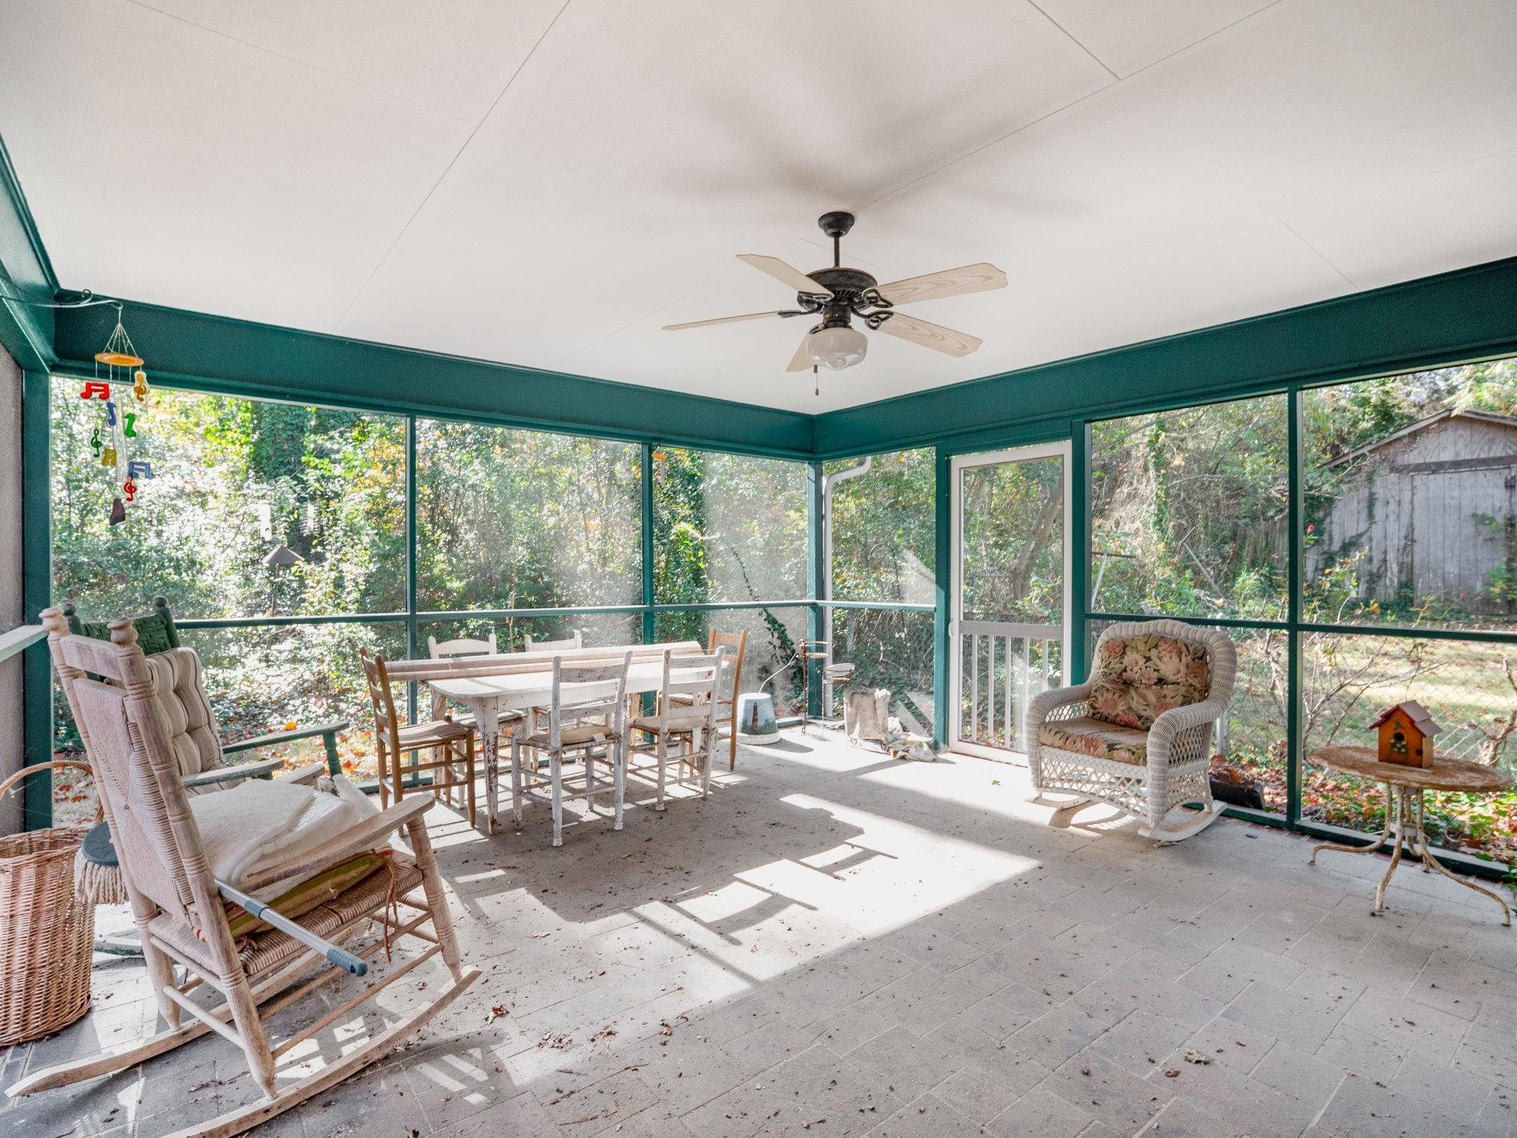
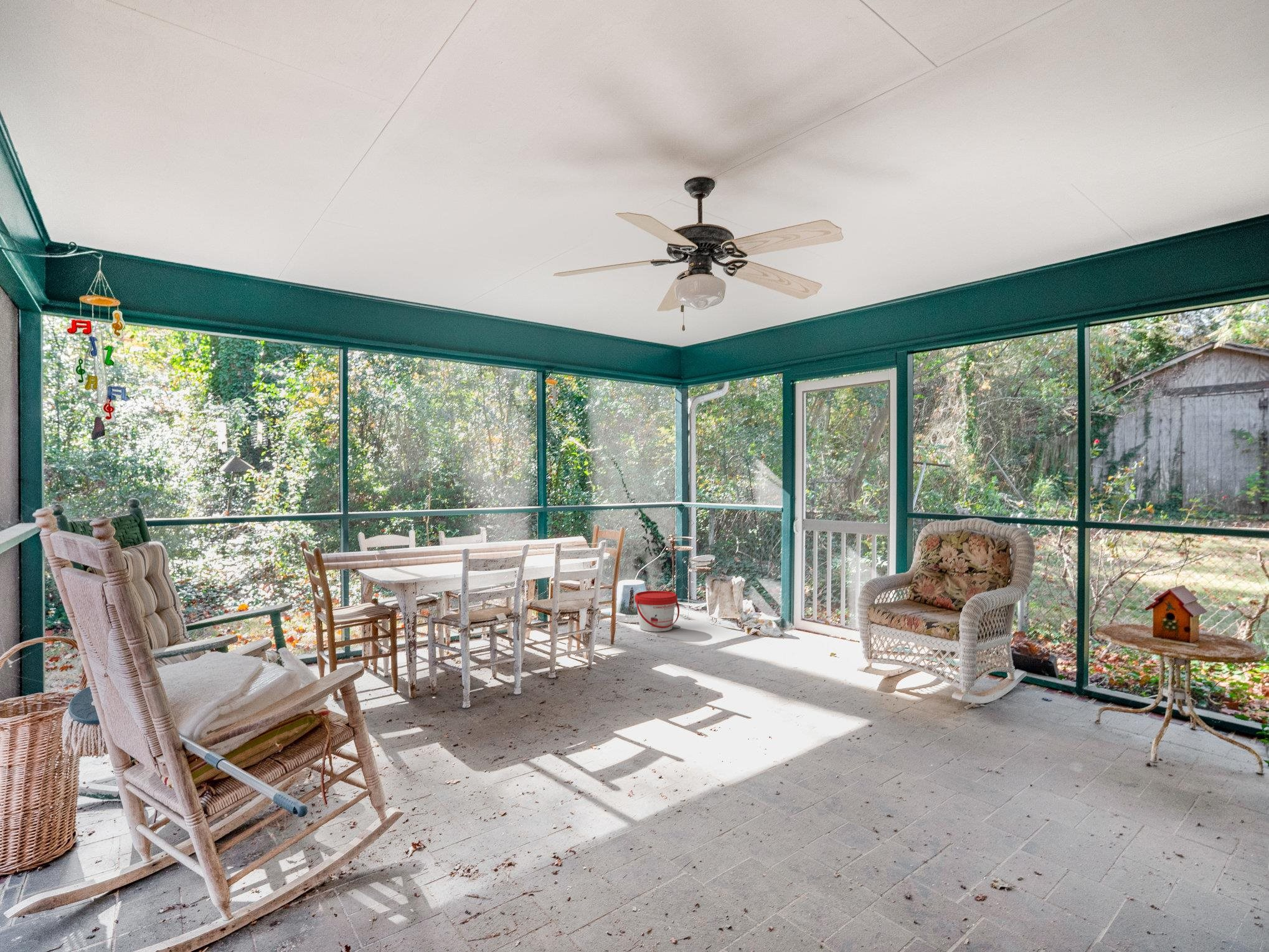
+ bucket [634,590,680,633]
